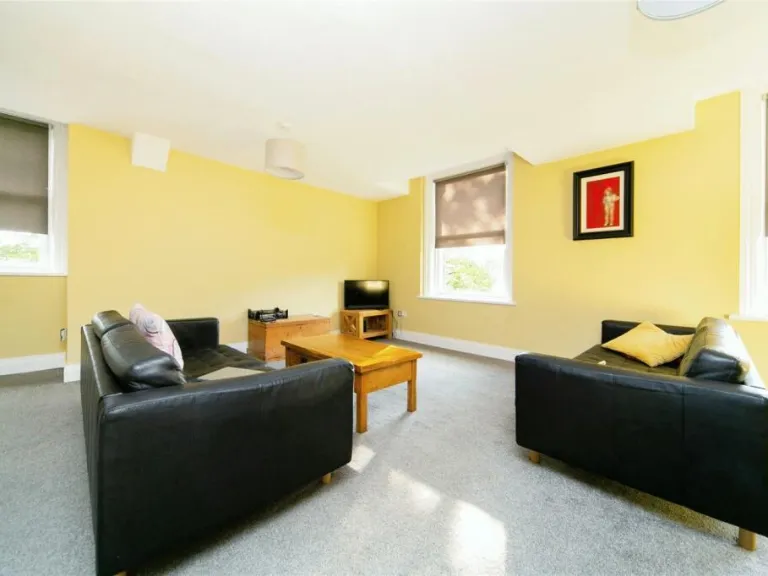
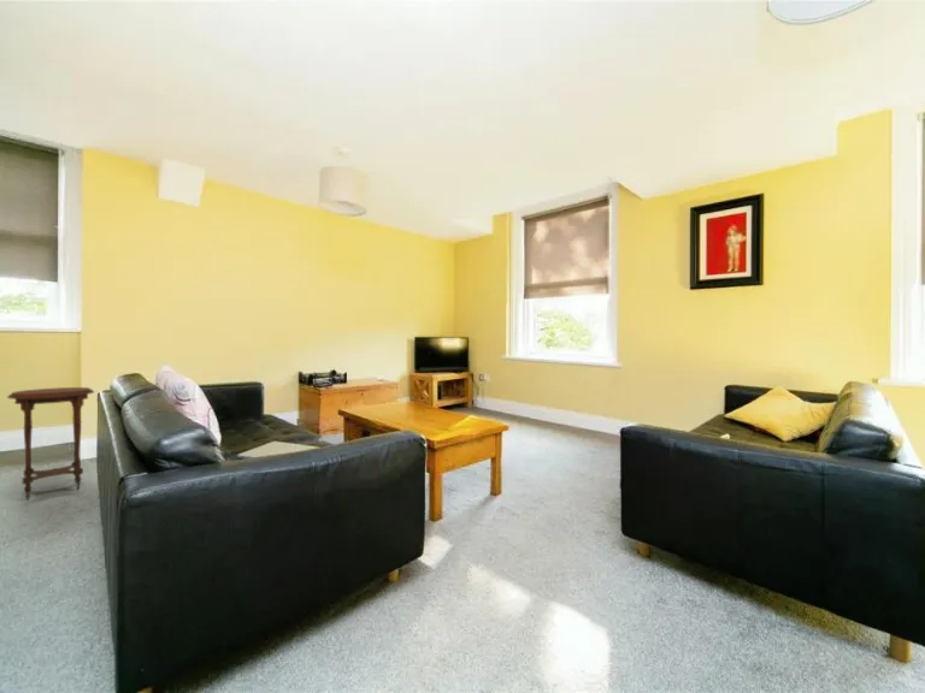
+ side table [6,386,95,500]
